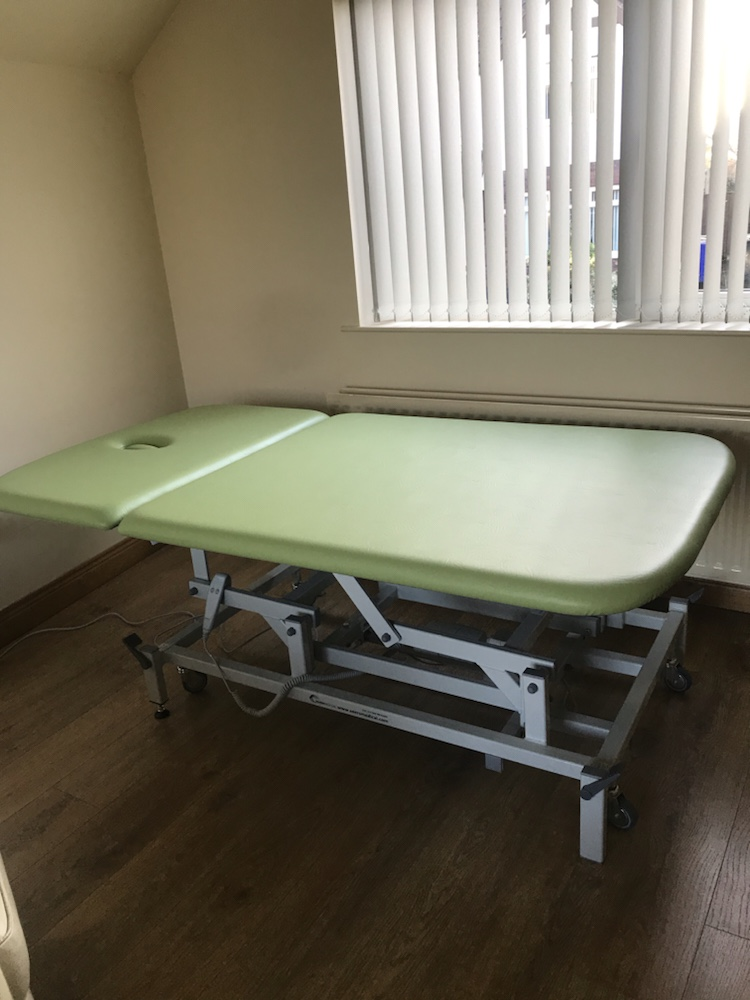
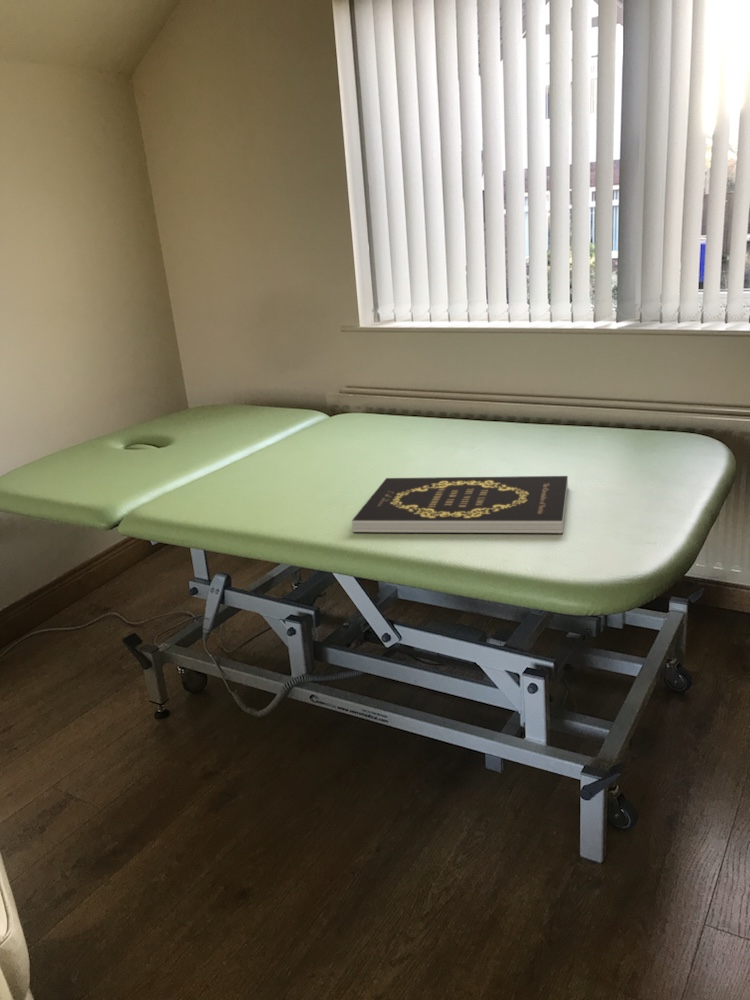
+ book [351,475,569,535]
